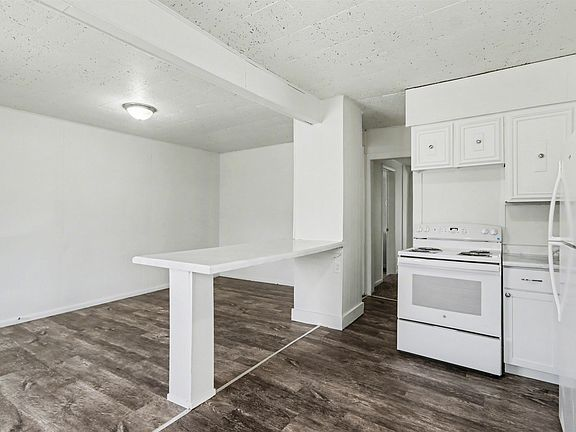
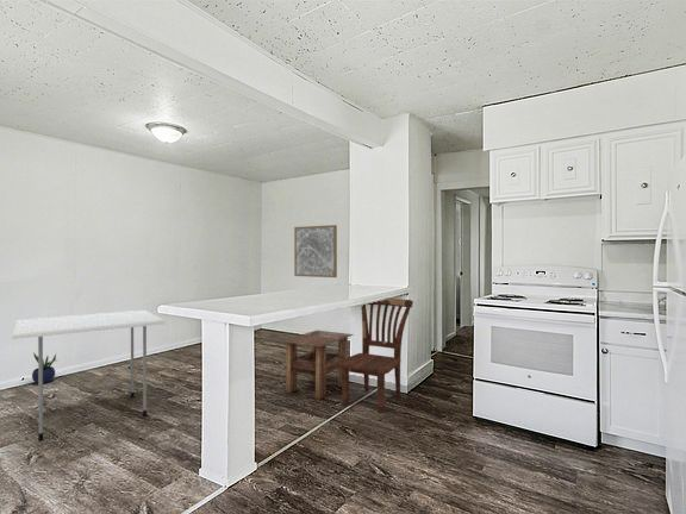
+ dining table [11,309,167,441]
+ wall art [293,224,338,278]
+ dining chair [336,297,414,414]
+ side table [279,330,355,401]
+ potted plant [31,351,57,384]
